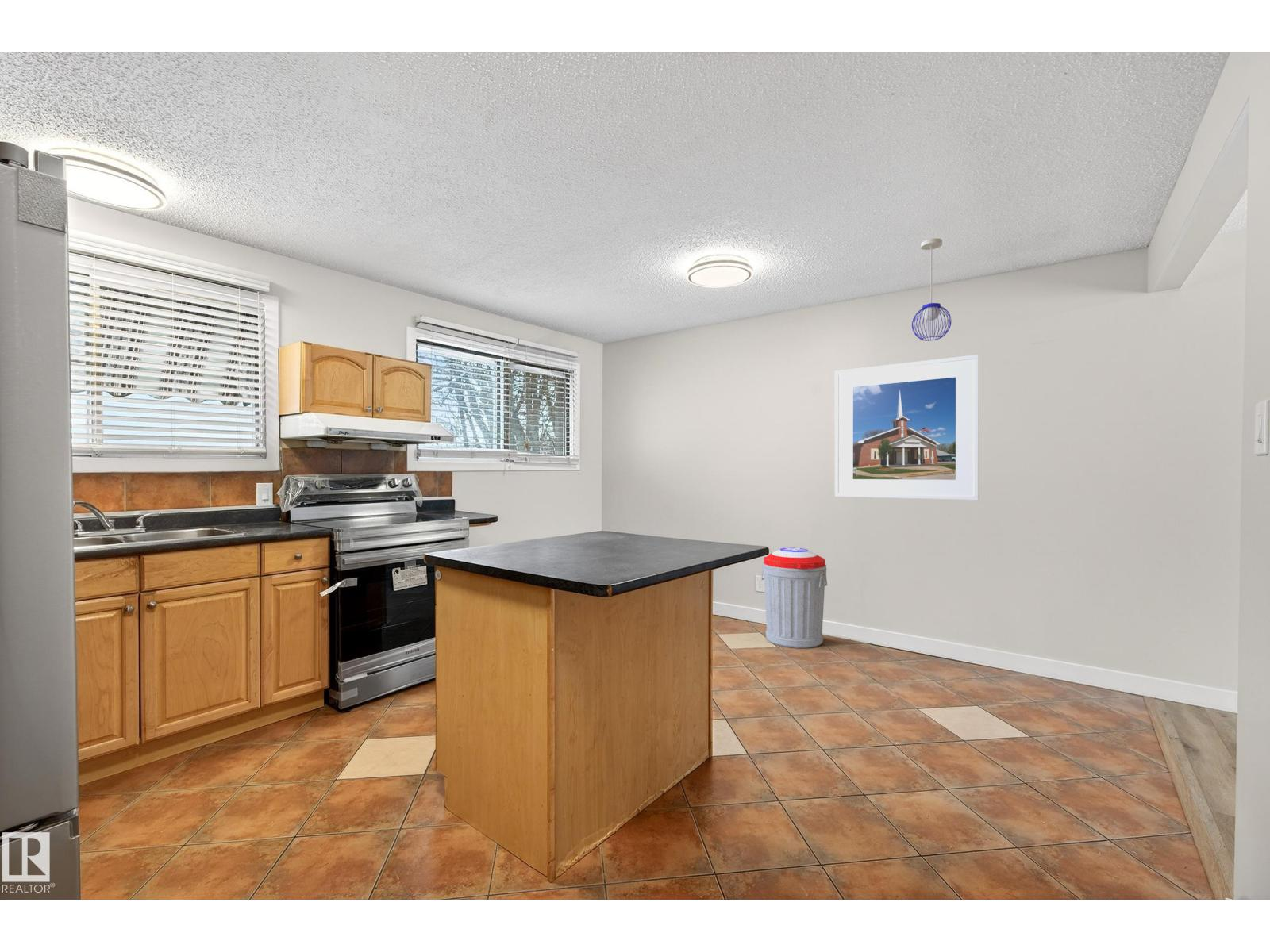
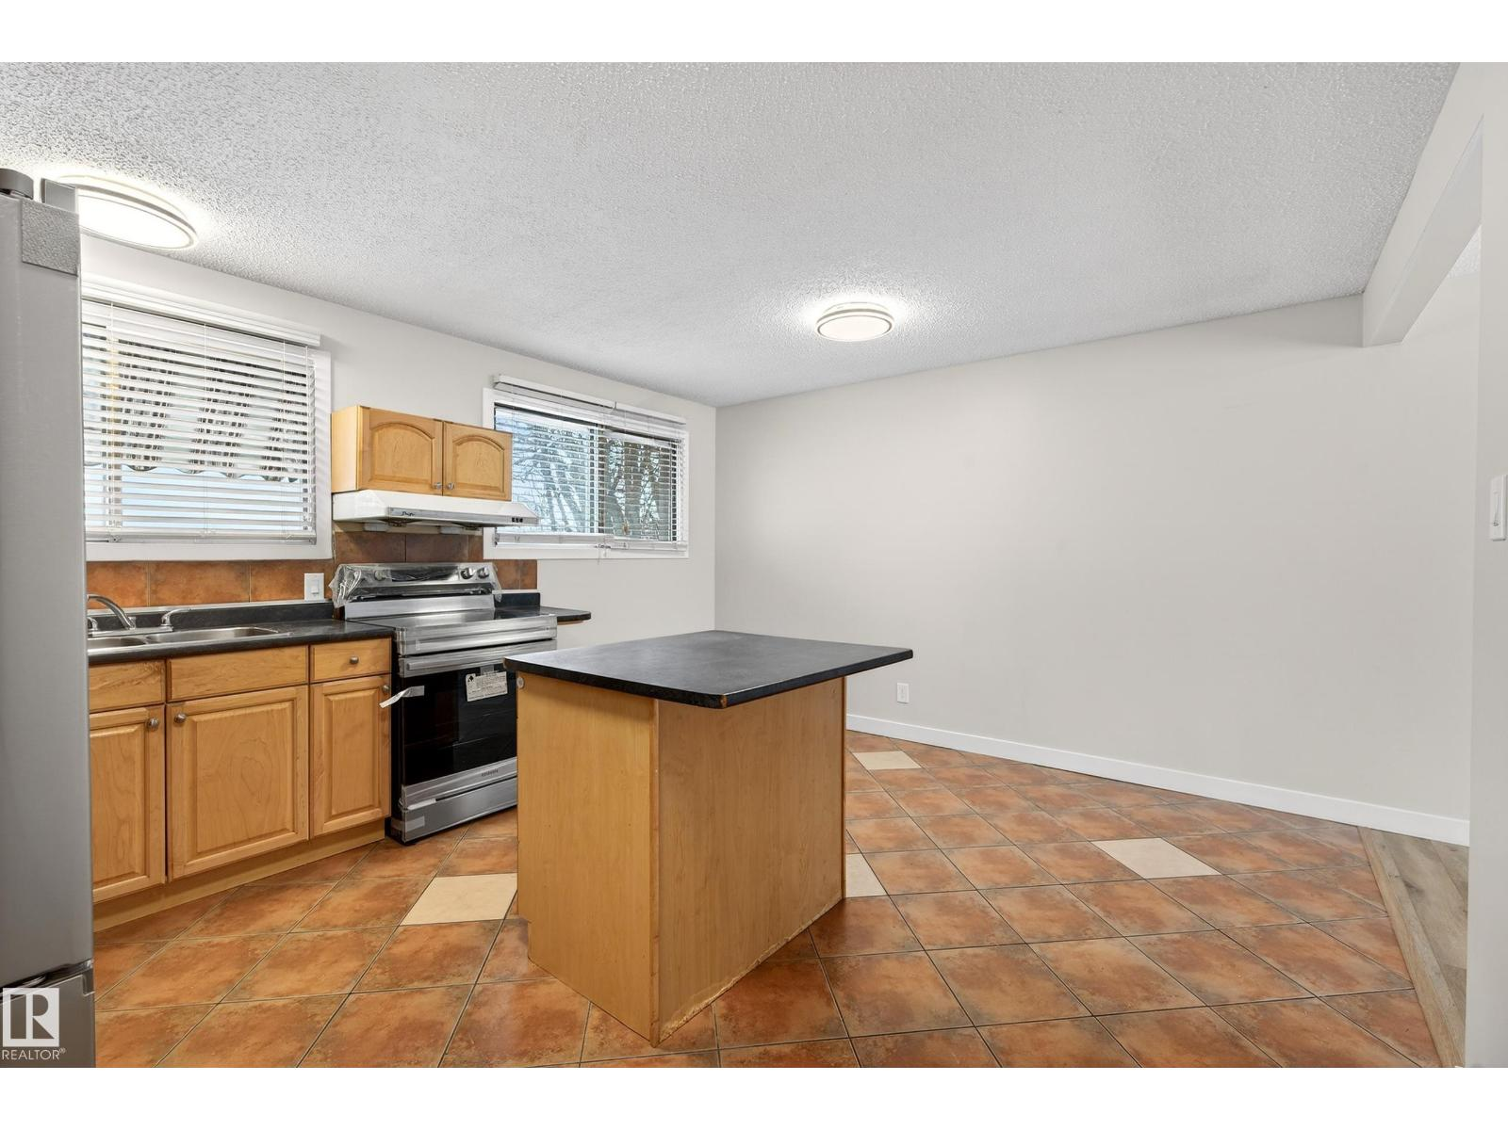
- pendant light [911,237,952,342]
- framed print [834,354,980,501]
- trash can [760,547,828,649]
